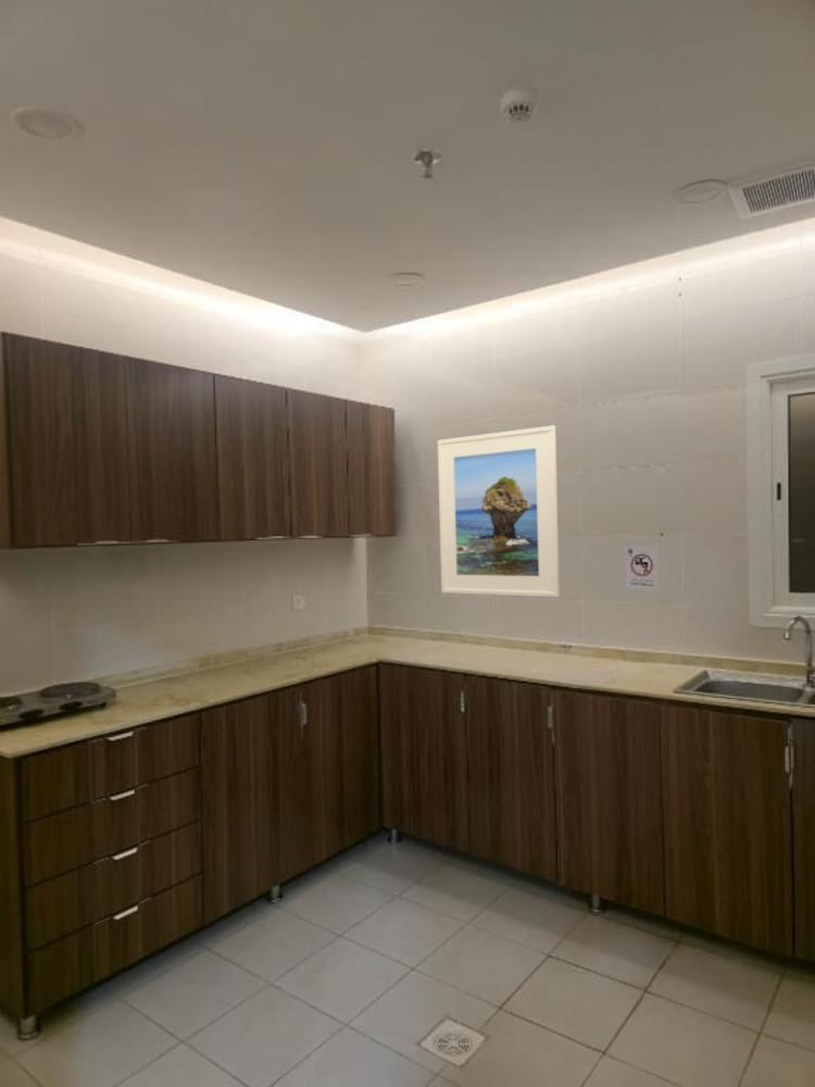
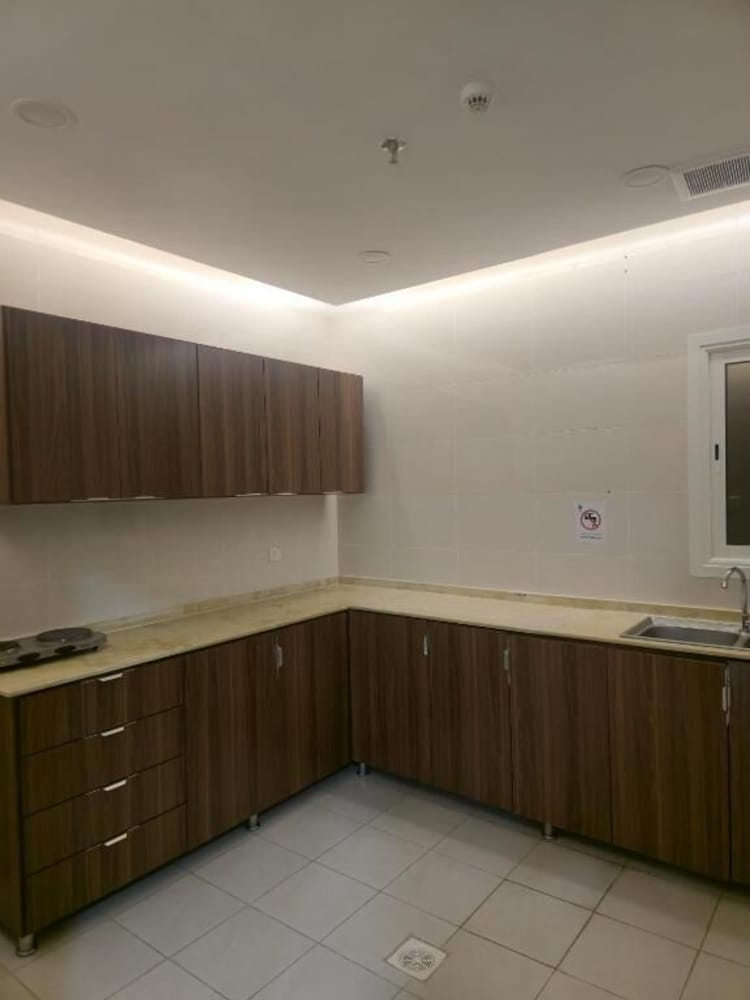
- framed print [437,425,561,599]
